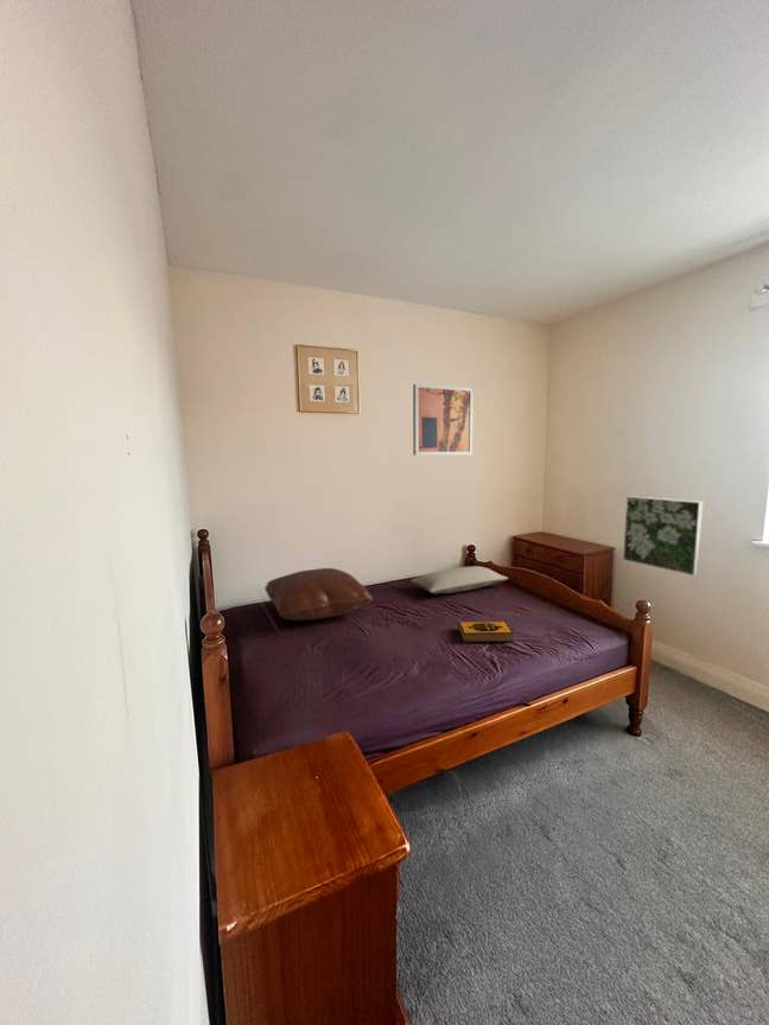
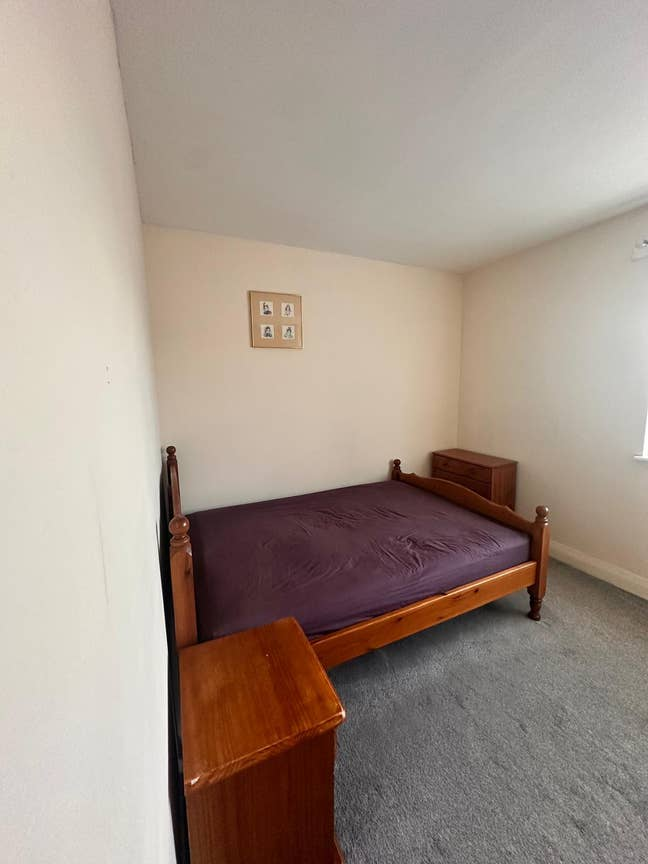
- pillow [263,567,374,622]
- pillow [409,565,509,596]
- wall art [412,383,475,456]
- hardback book [457,619,515,643]
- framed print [622,495,704,577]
